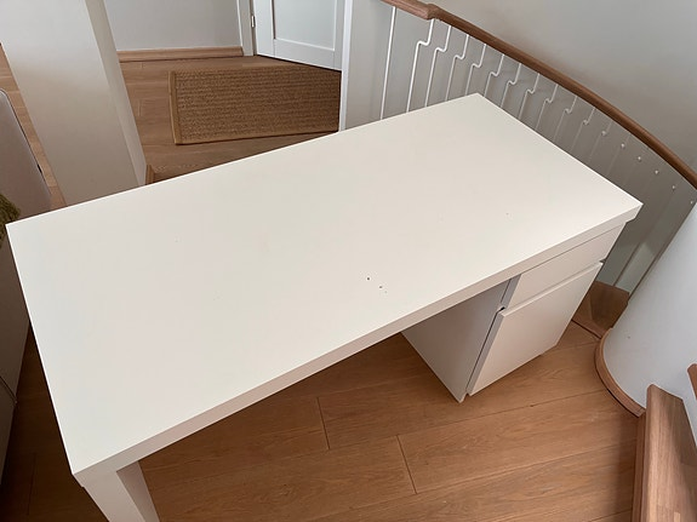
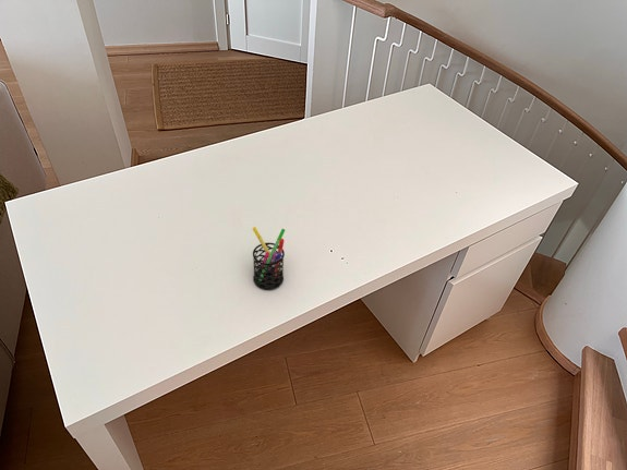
+ pen holder [252,226,286,291]
